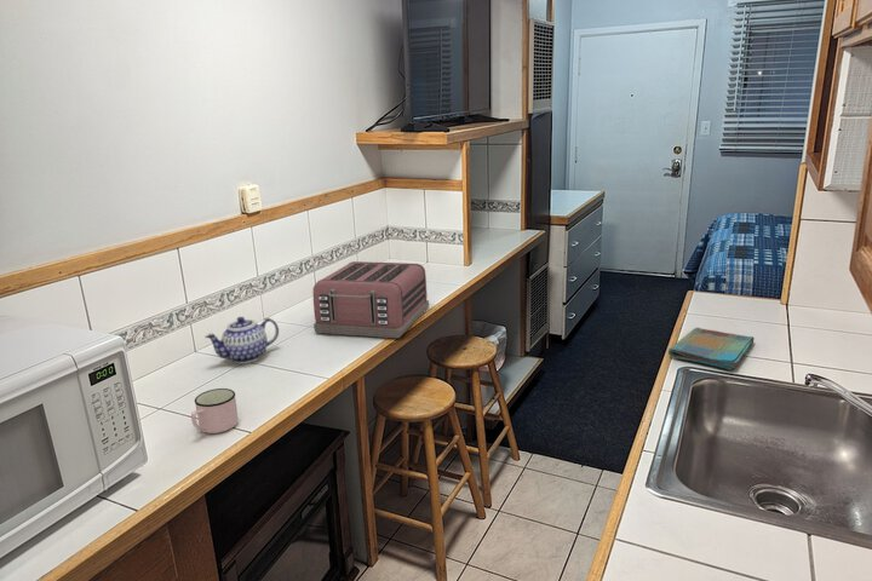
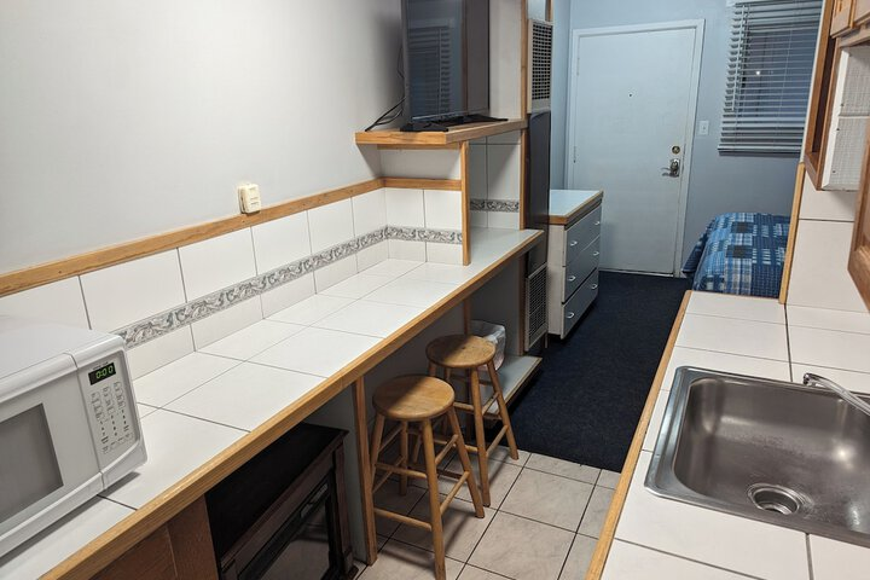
- teapot [203,316,280,364]
- dish towel [667,327,755,370]
- toaster [312,260,430,339]
- mug [190,387,240,435]
